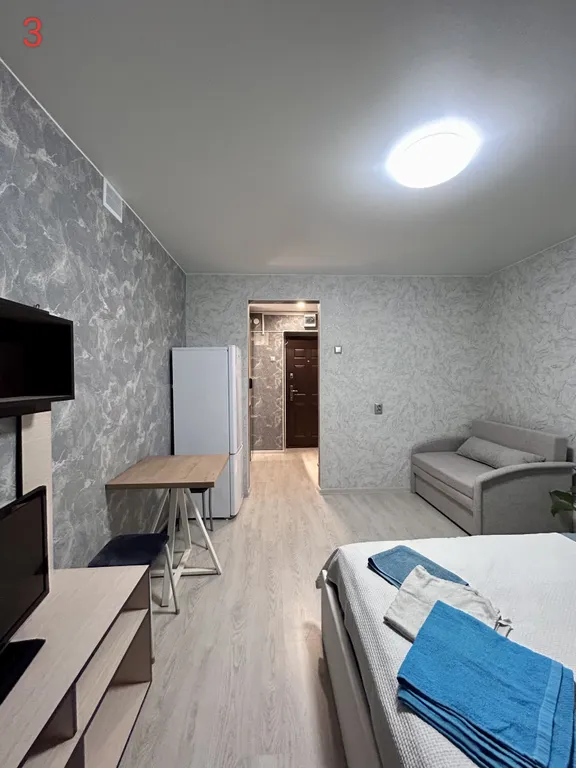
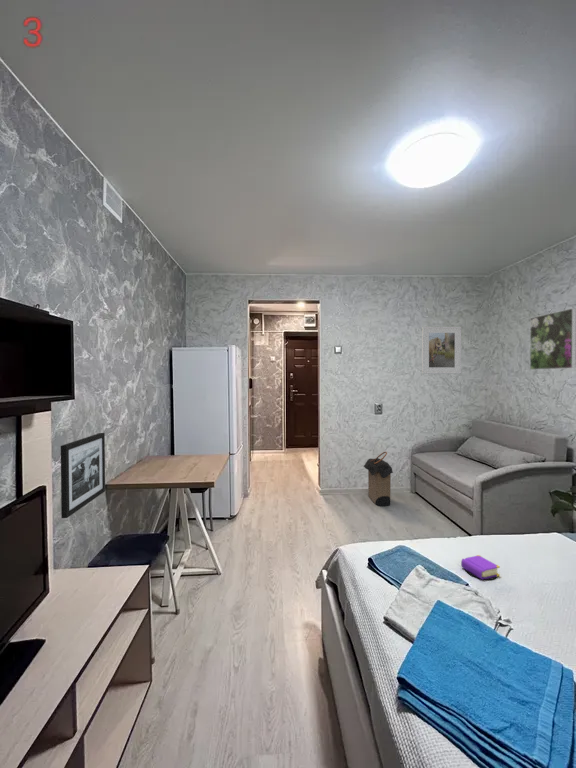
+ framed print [529,307,576,371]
+ book [460,554,501,581]
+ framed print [421,325,462,375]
+ picture frame [60,432,106,519]
+ laundry hamper [363,451,394,507]
